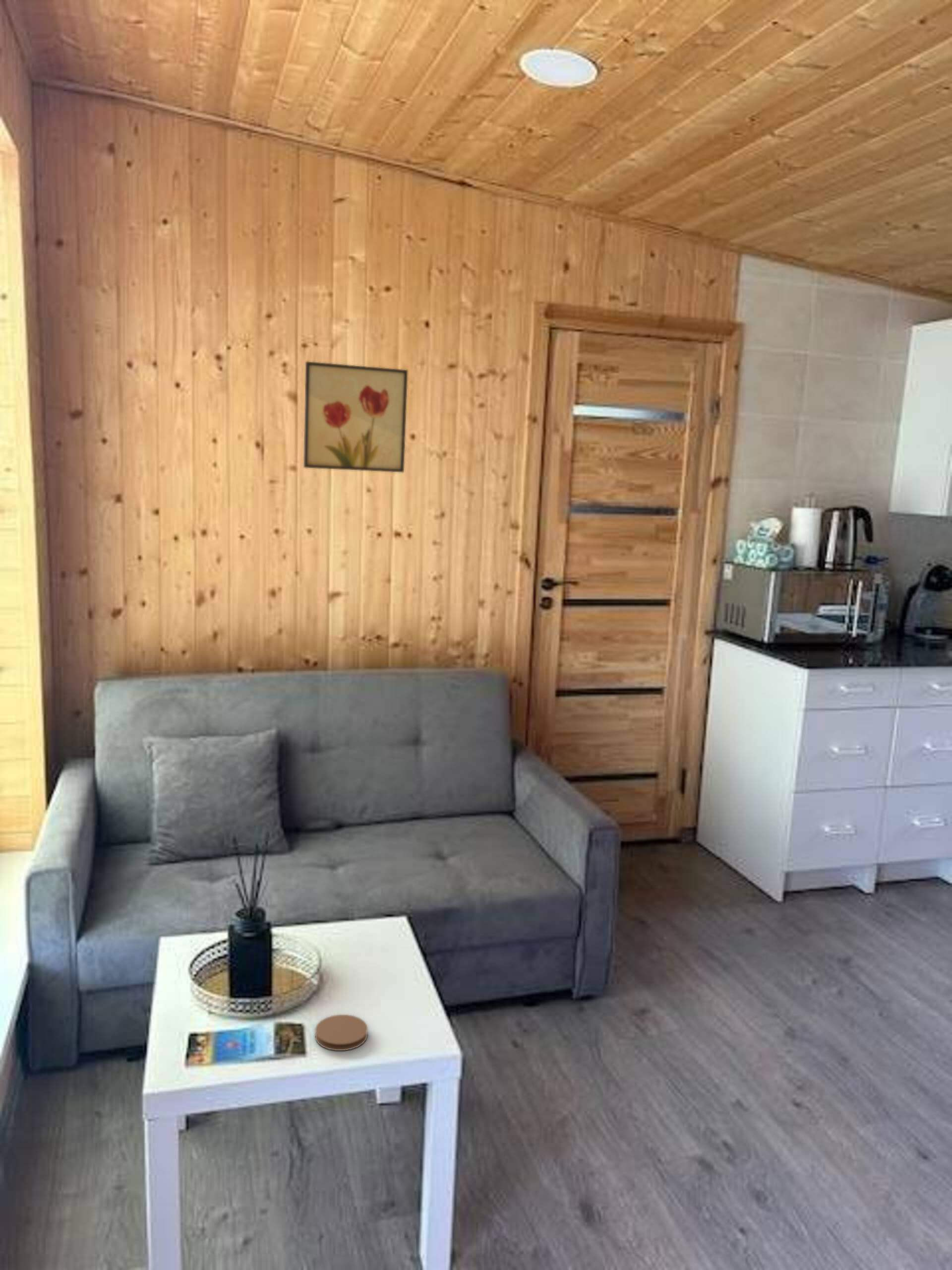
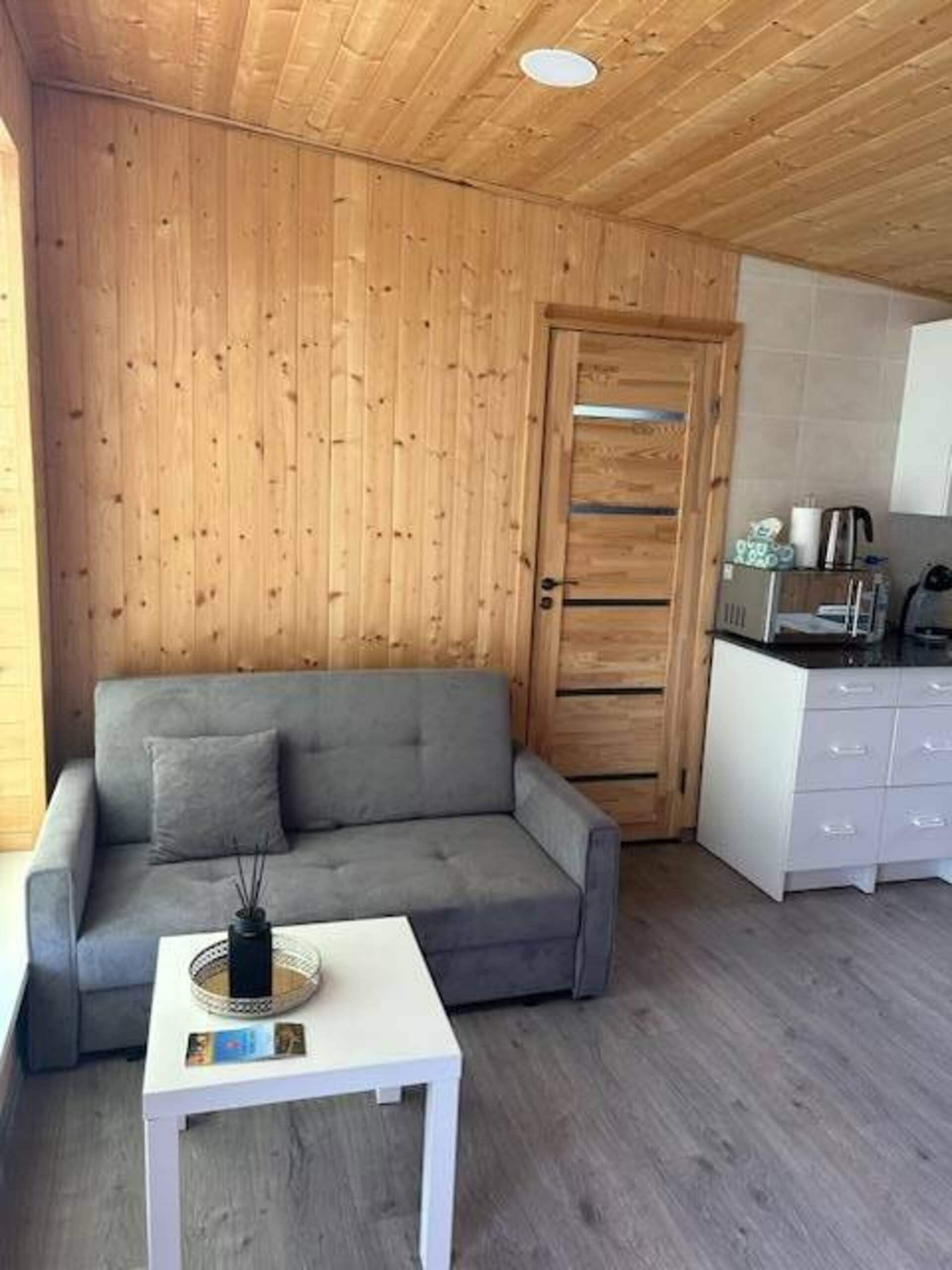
- coaster [314,1014,368,1051]
- wall art [303,361,409,473]
